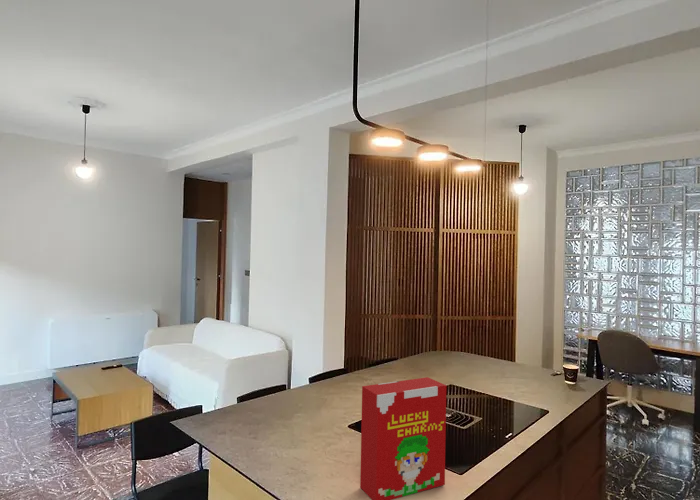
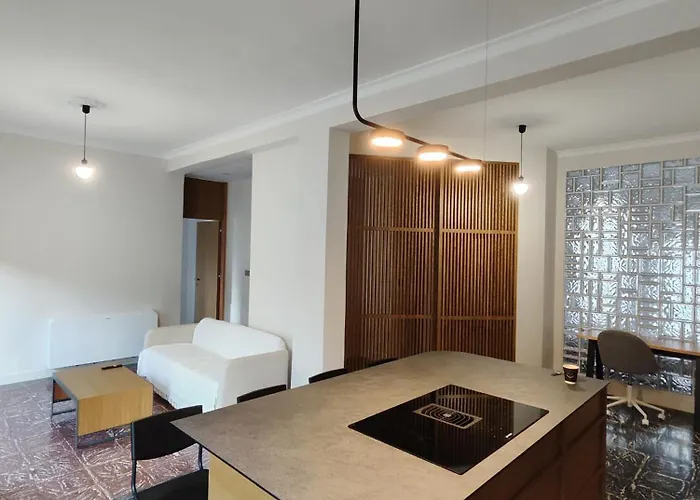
- cereal box [359,376,447,500]
